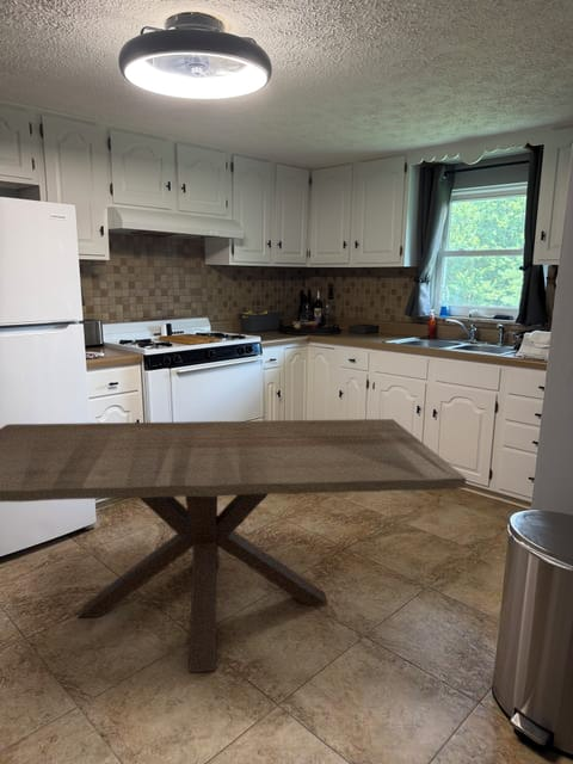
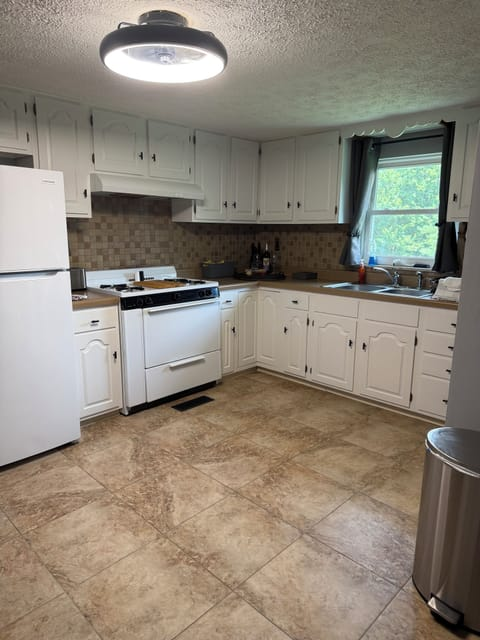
- dining table [0,418,468,673]
